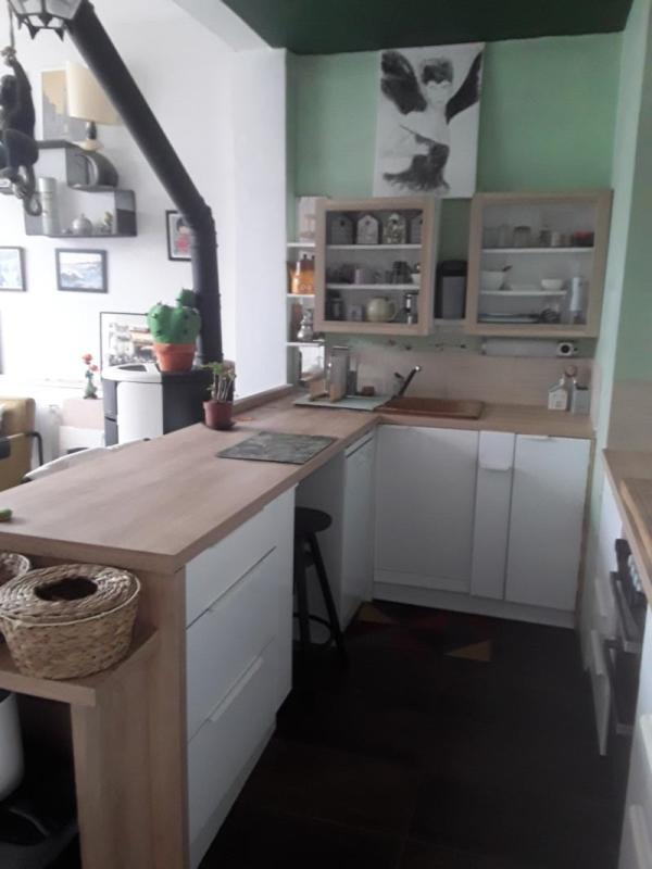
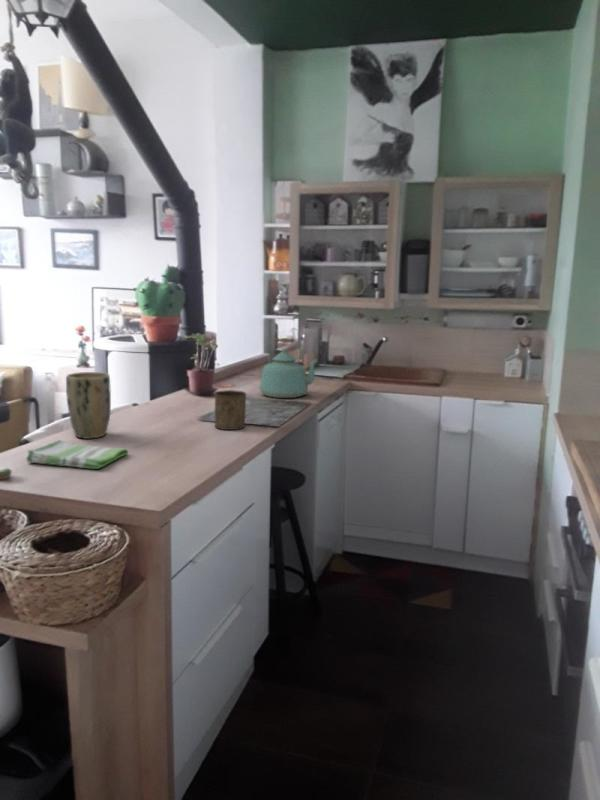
+ plant pot [65,371,112,440]
+ dish towel [25,439,129,470]
+ kettle [258,337,319,399]
+ cup [214,389,247,431]
